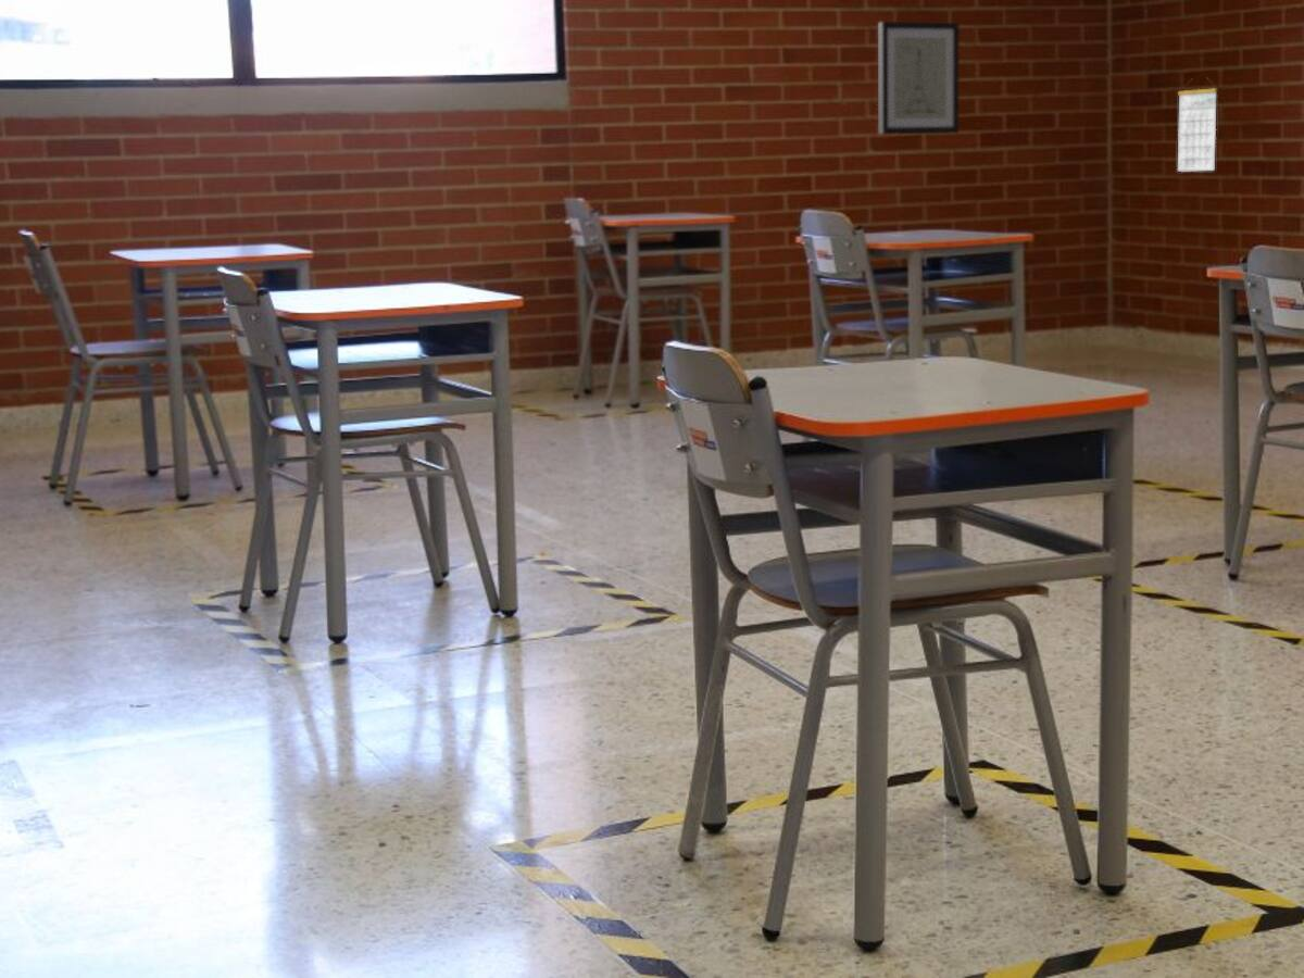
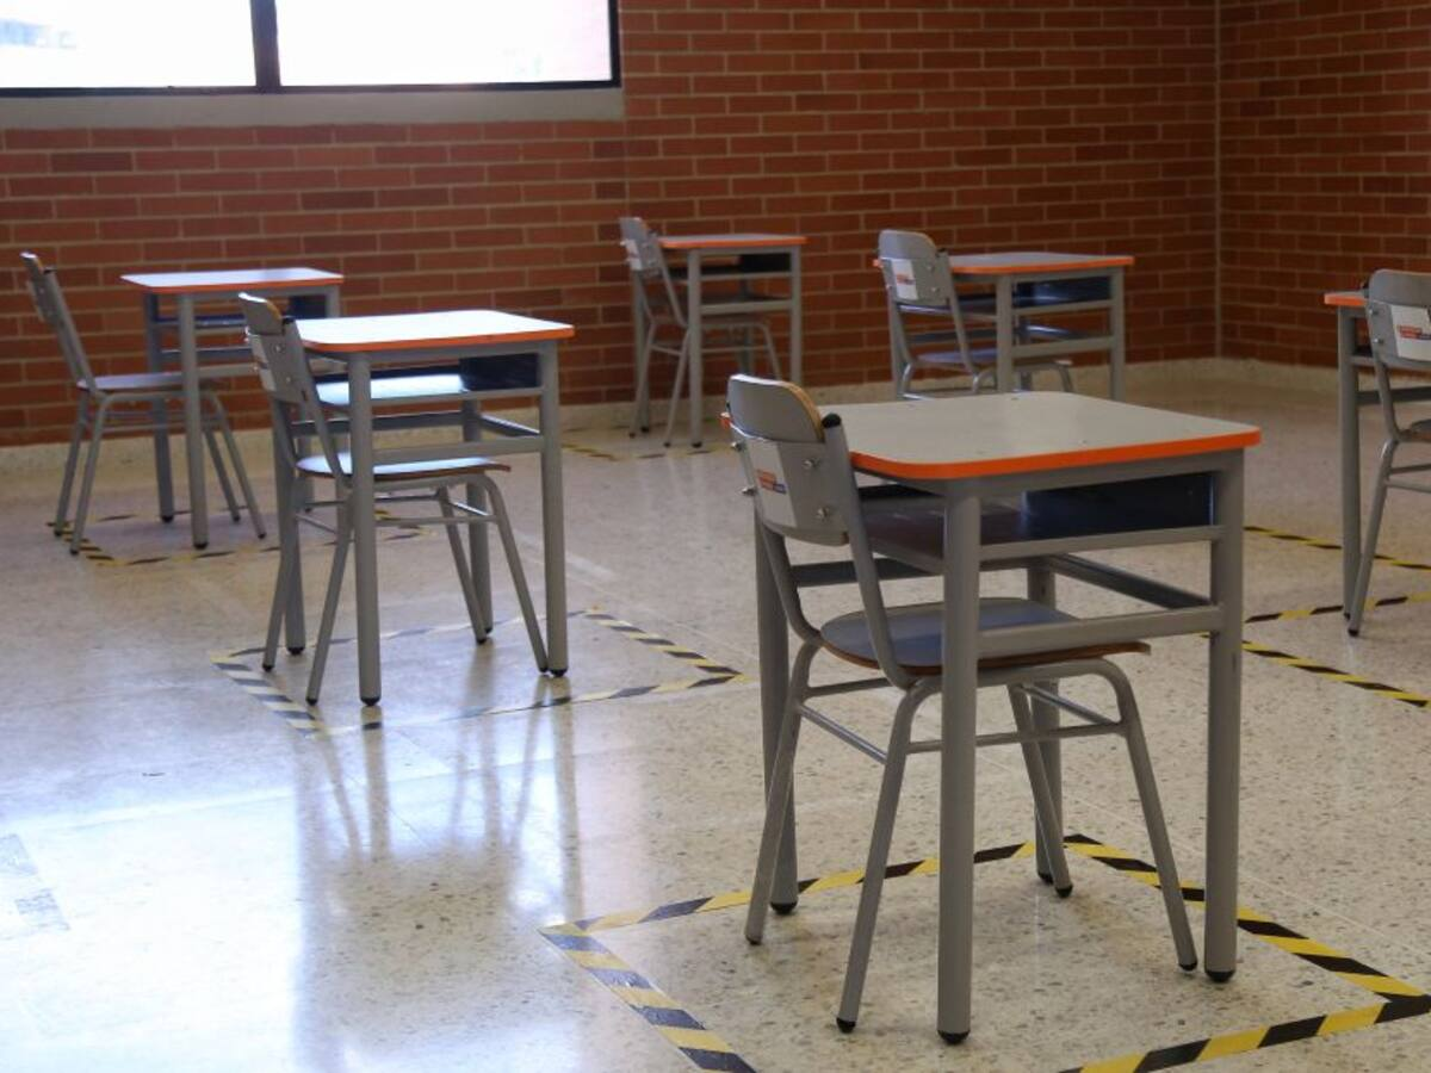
- calendar [1177,78,1219,173]
- wall art [877,21,960,135]
